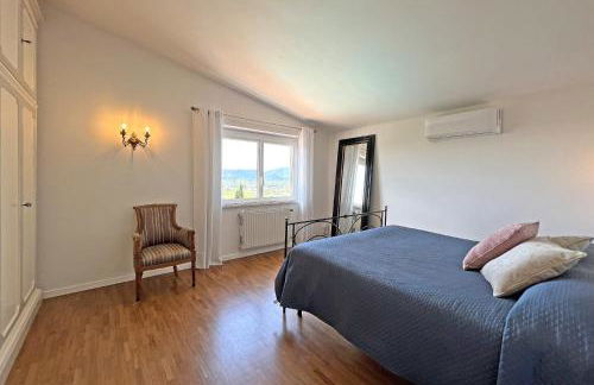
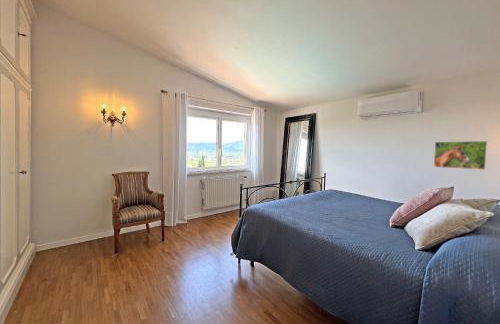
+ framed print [433,140,489,171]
